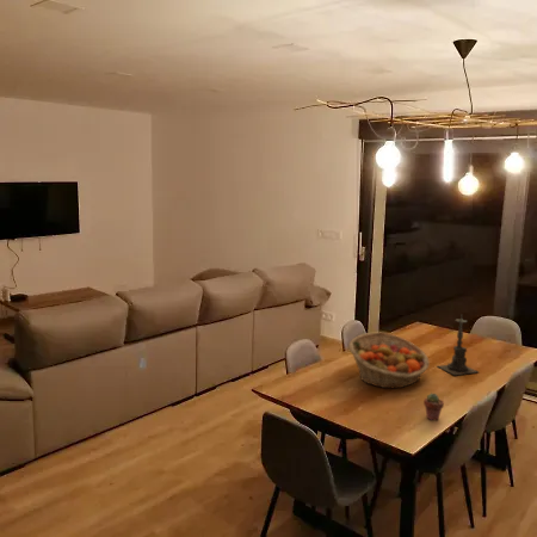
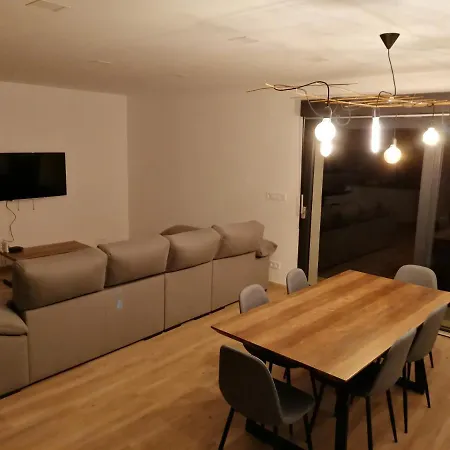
- fruit basket [347,331,431,389]
- potted succulent [422,391,445,421]
- candle holder [437,315,480,376]
